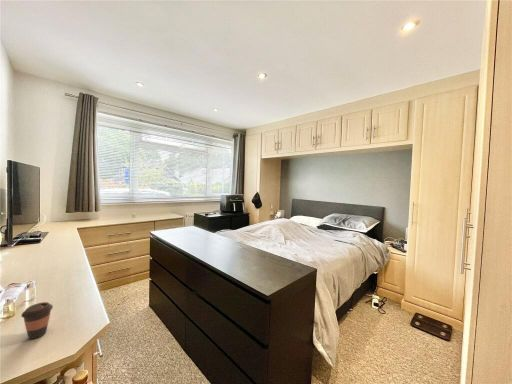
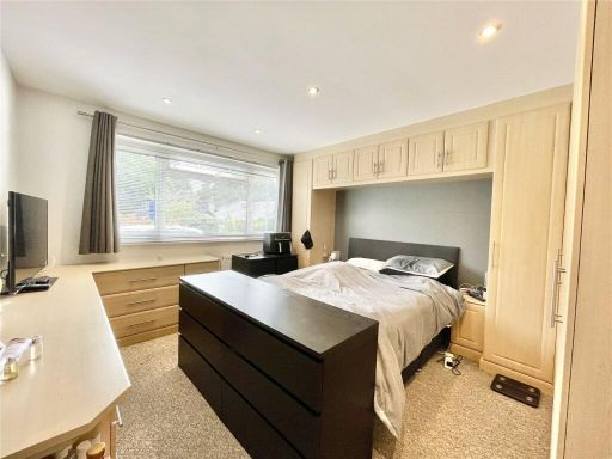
- coffee cup [20,301,54,340]
